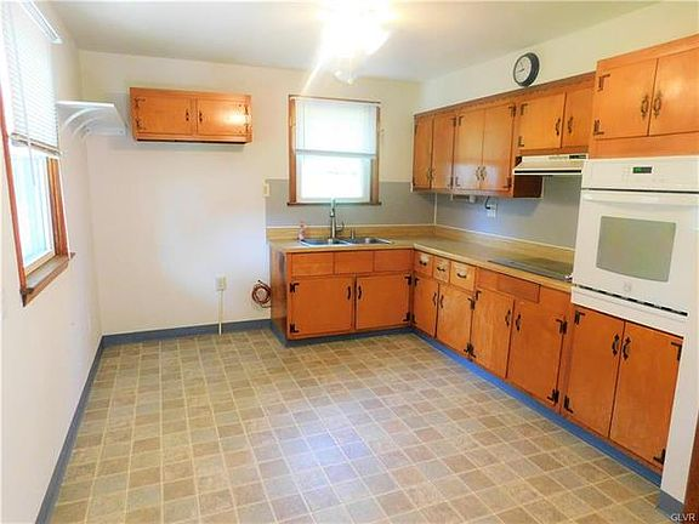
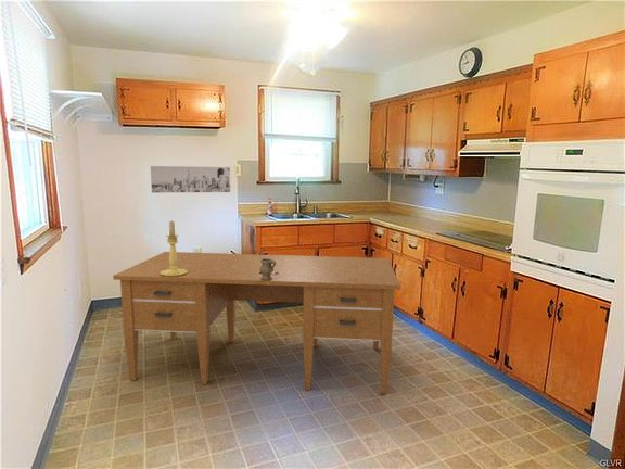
+ desk [112,251,401,395]
+ wall art [150,165,231,193]
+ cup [259,258,279,280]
+ candle holder [160,220,188,277]
